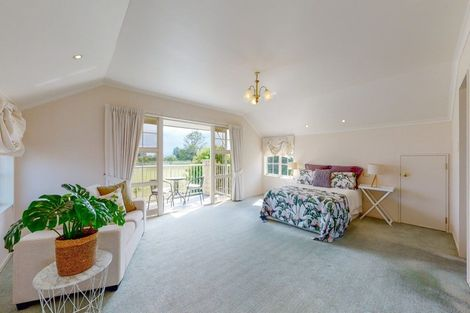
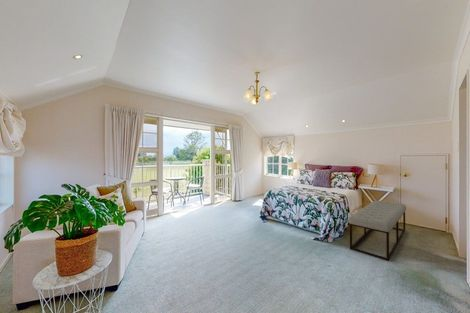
+ bench [348,200,407,262]
